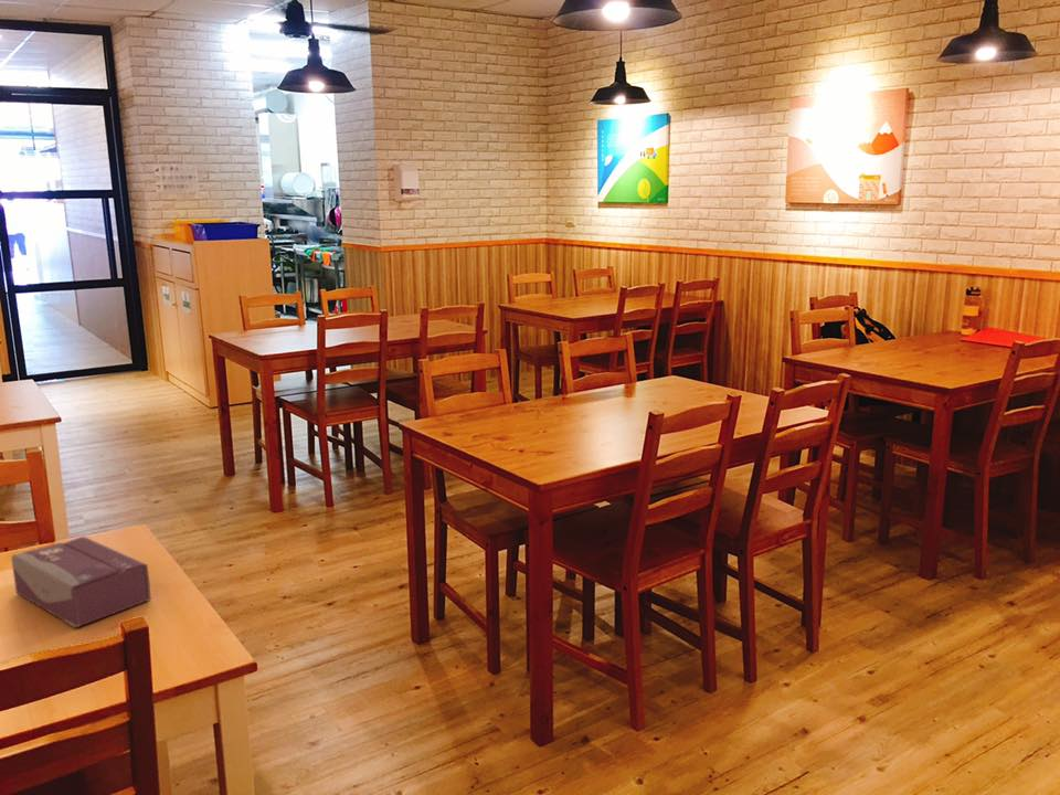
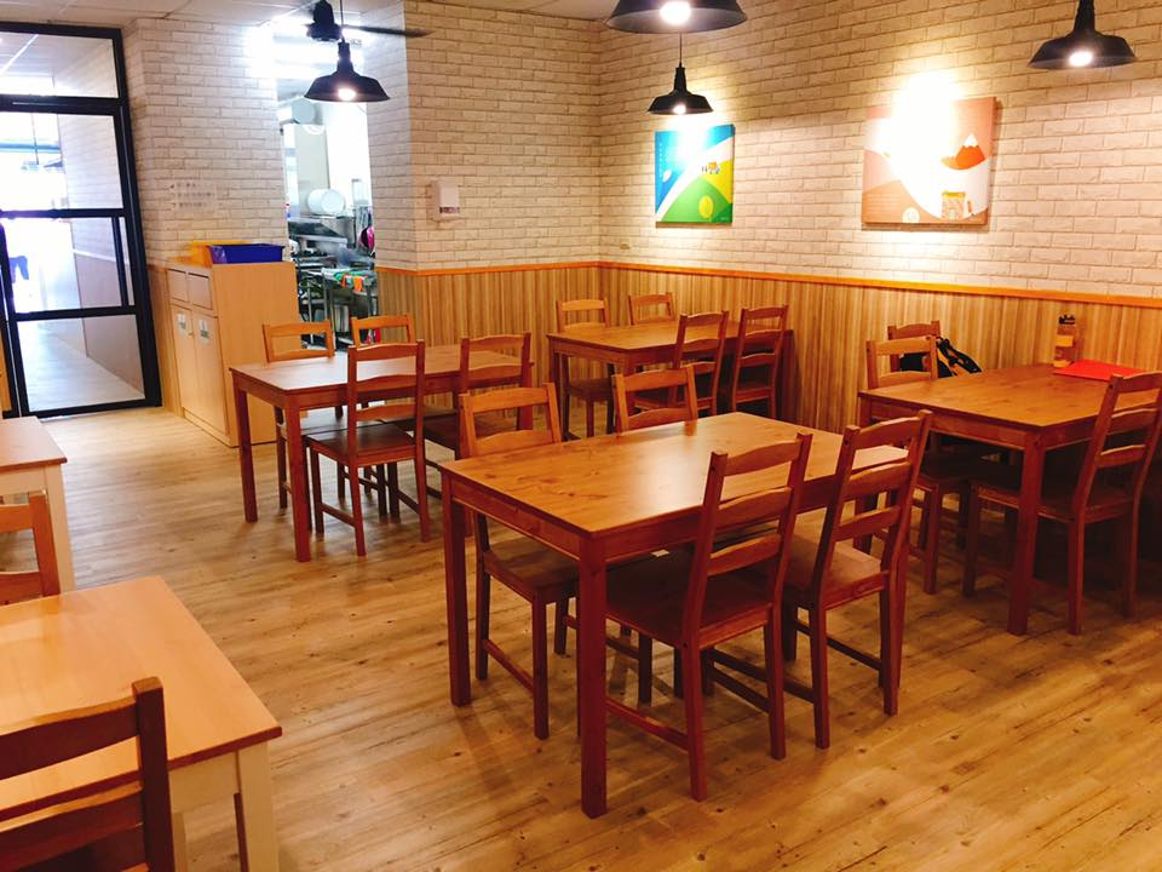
- tissue box [10,536,152,628]
